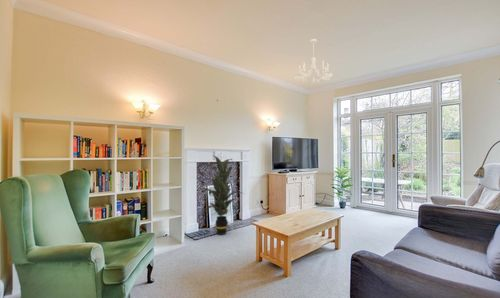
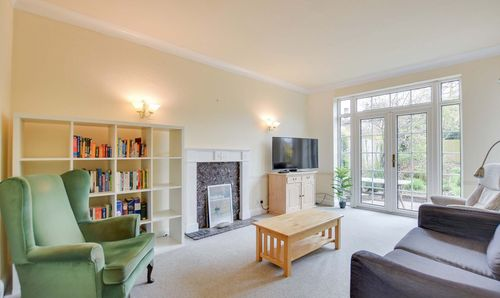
- chandelier [294,38,334,85]
- indoor plant [197,154,245,236]
